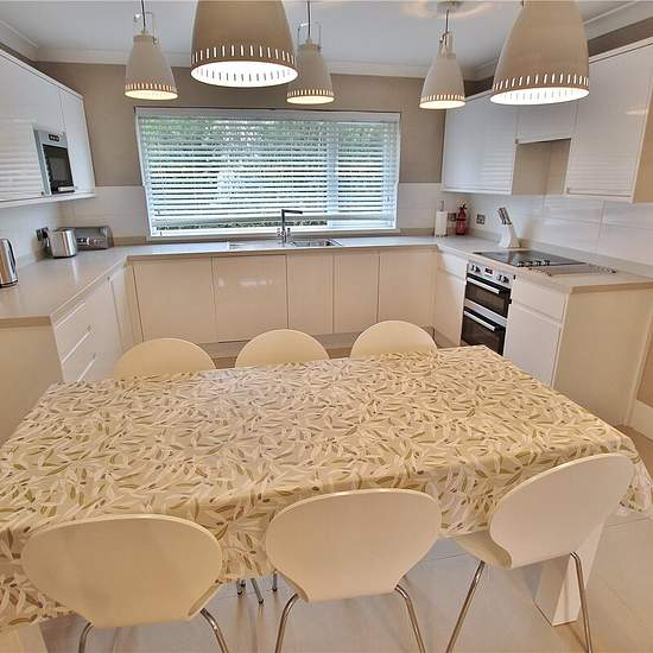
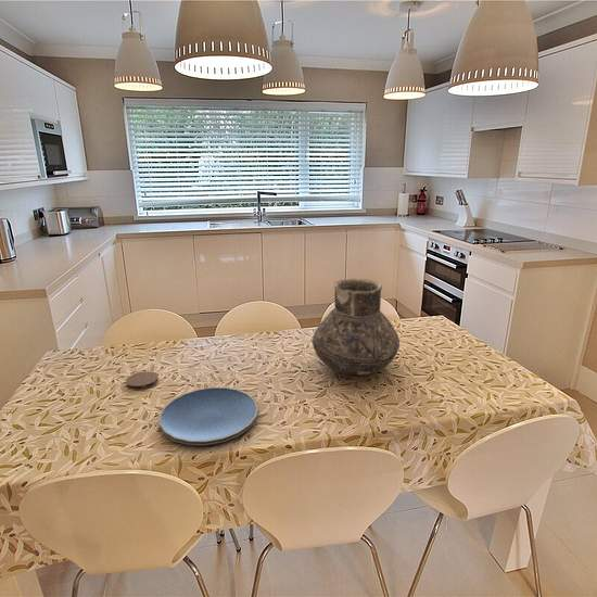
+ vase [312,278,401,376]
+ plate [158,386,259,446]
+ coaster [125,370,160,391]
